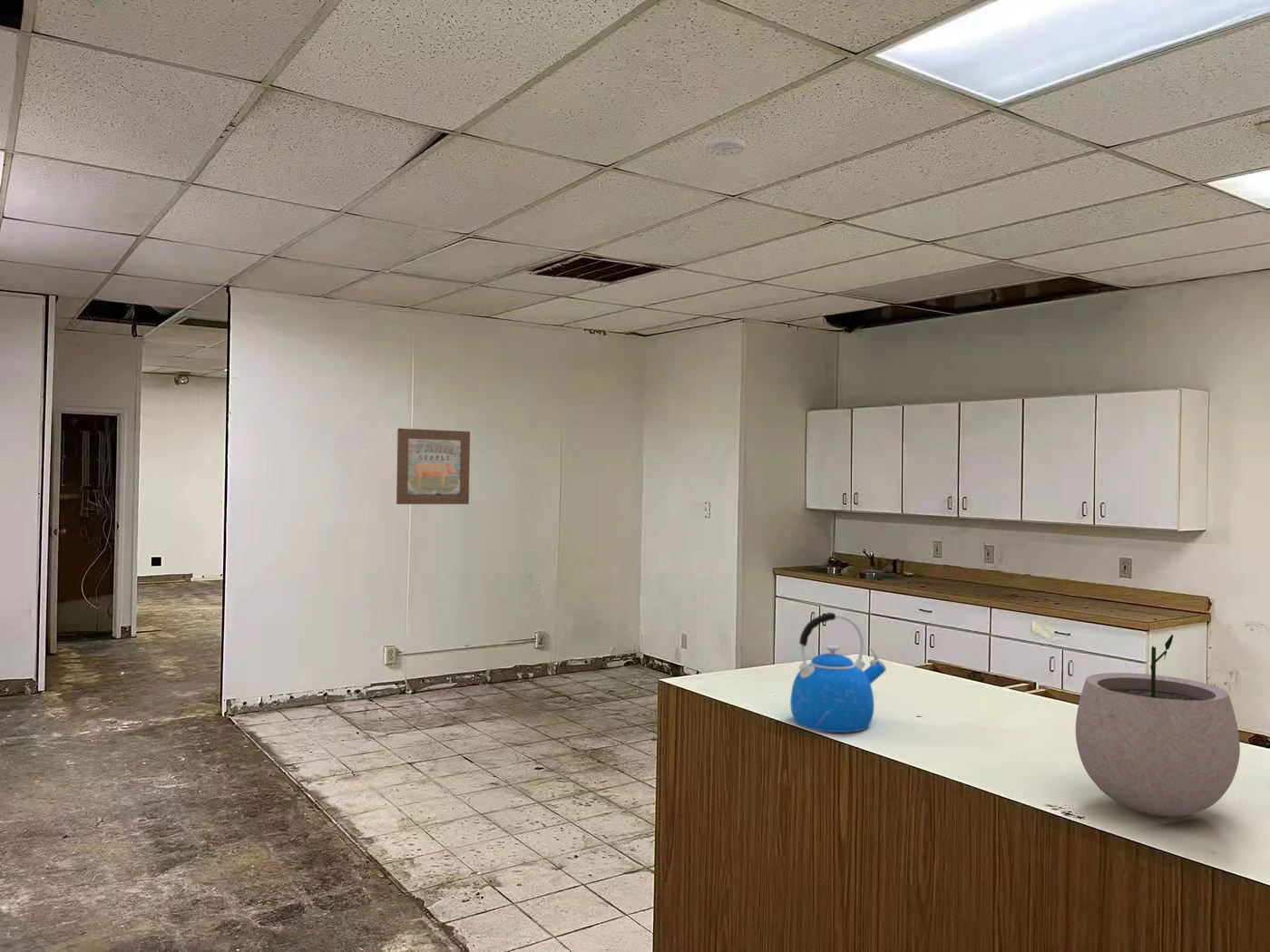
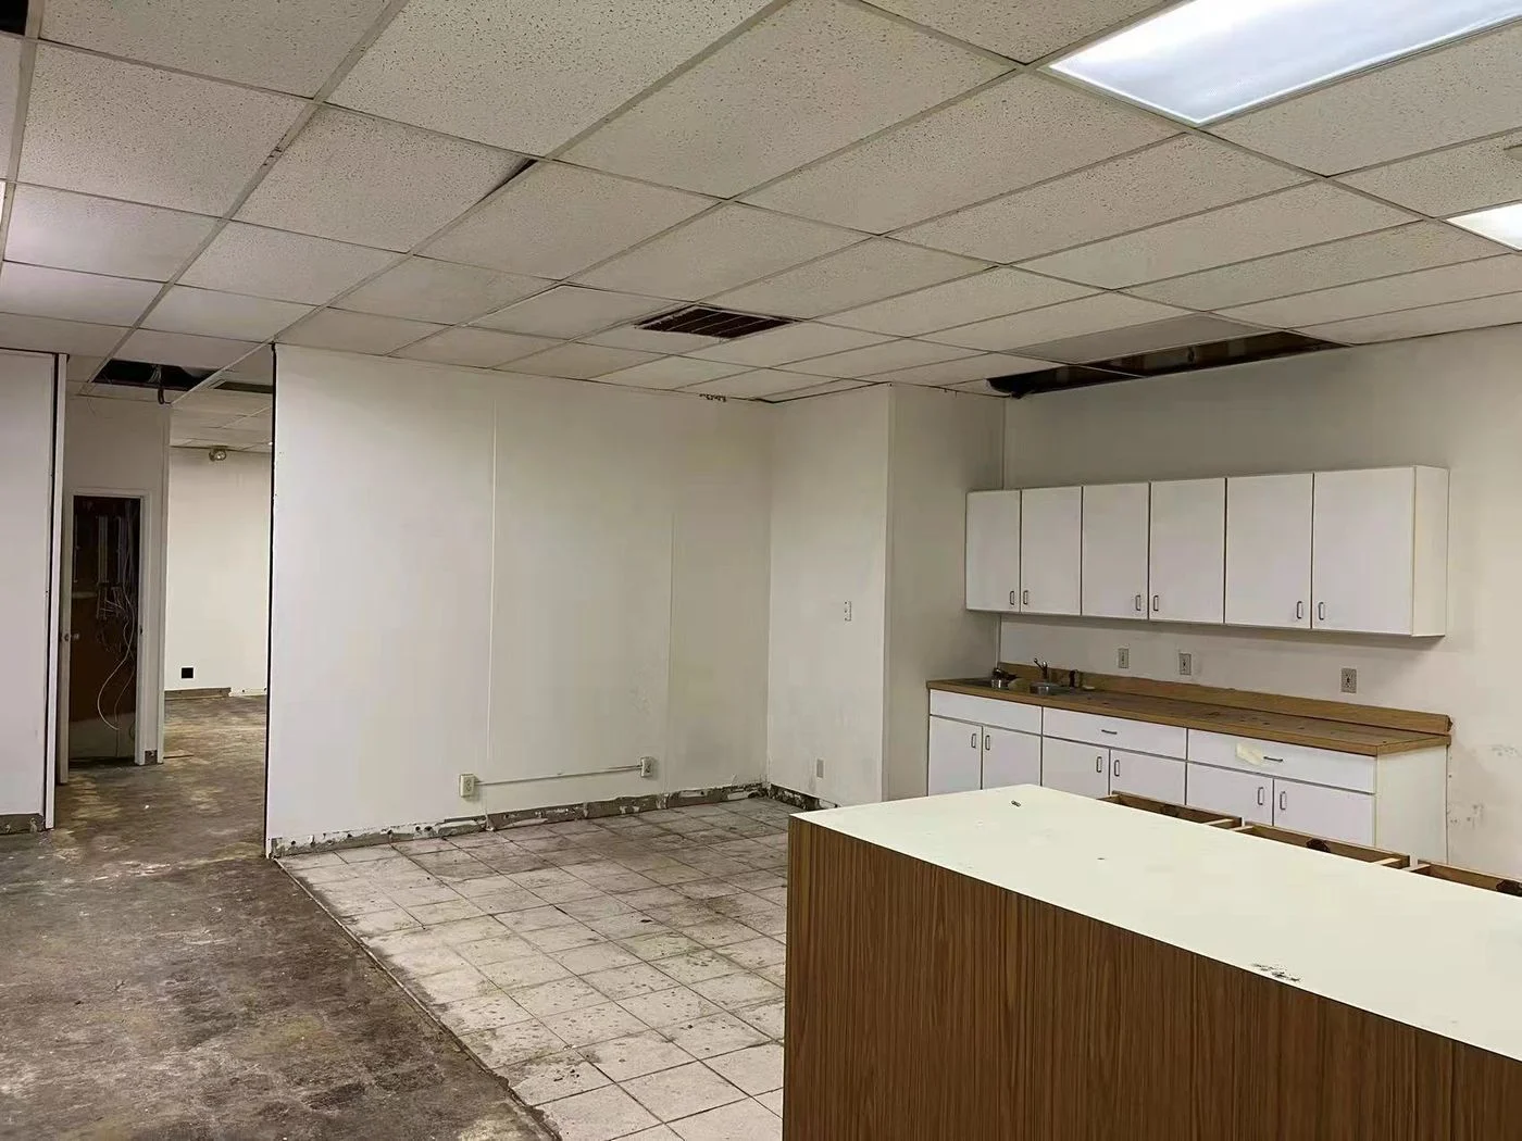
- plant pot [1075,629,1241,818]
- wall art [396,428,471,505]
- smoke detector [703,136,747,157]
- kettle [789,611,887,733]
